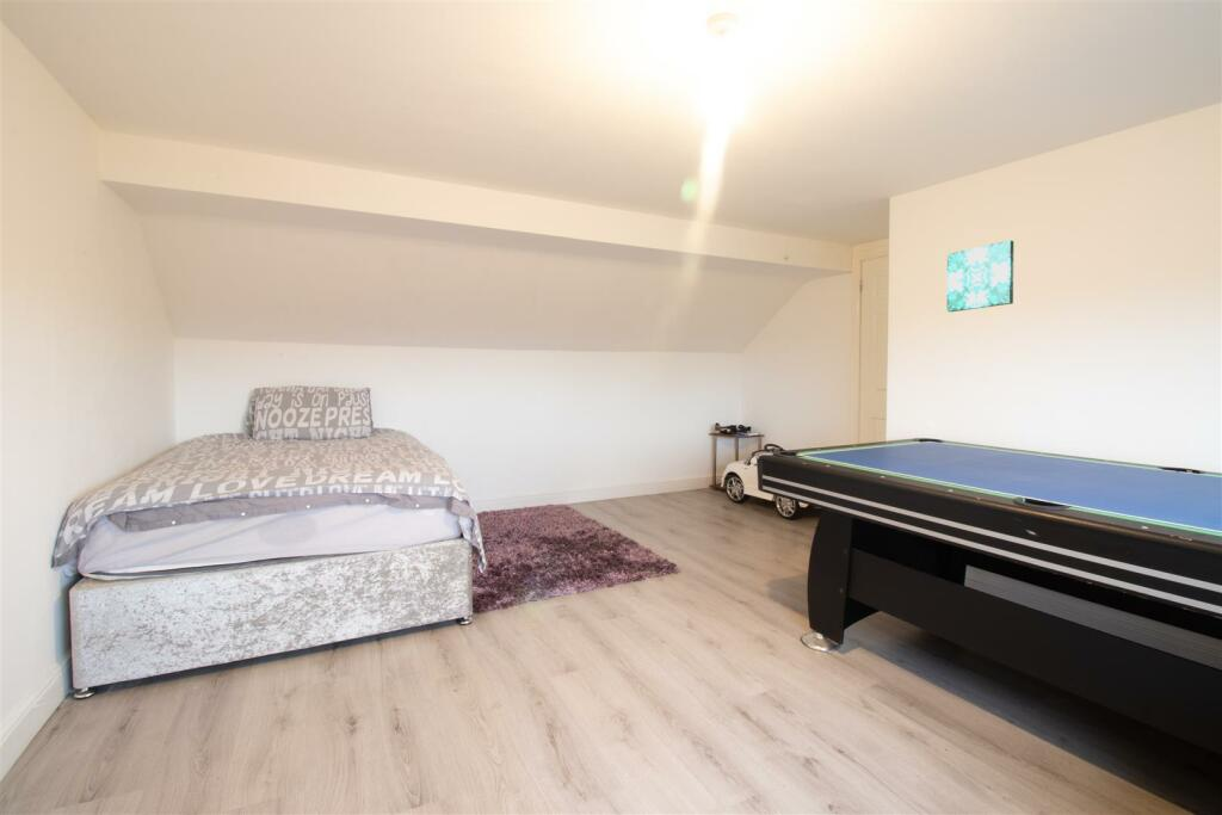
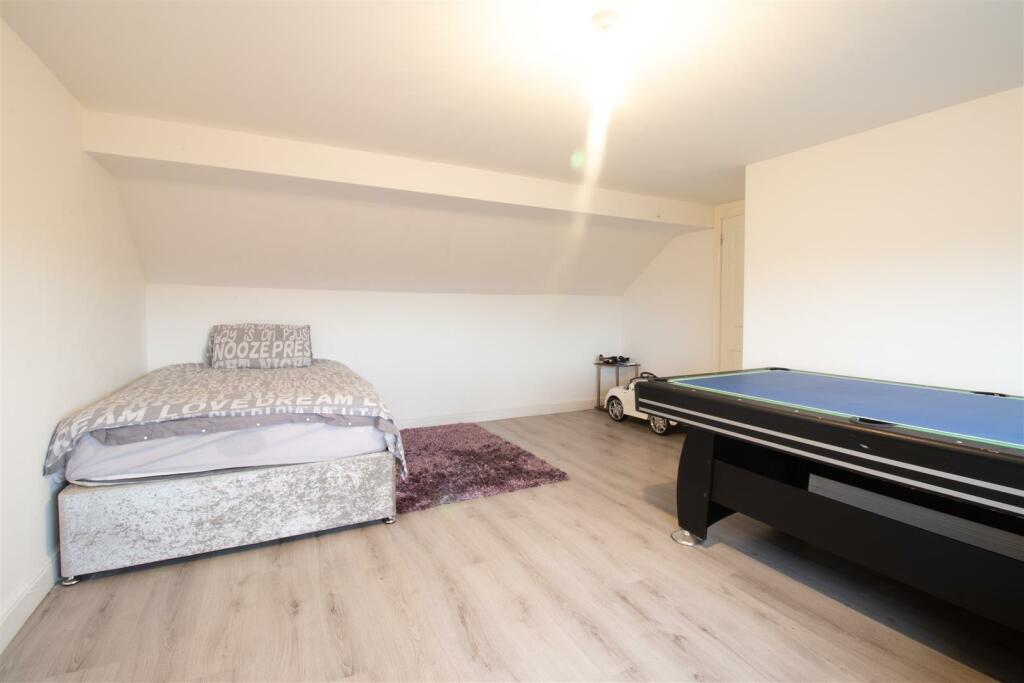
- wall art [946,239,1014,313]
